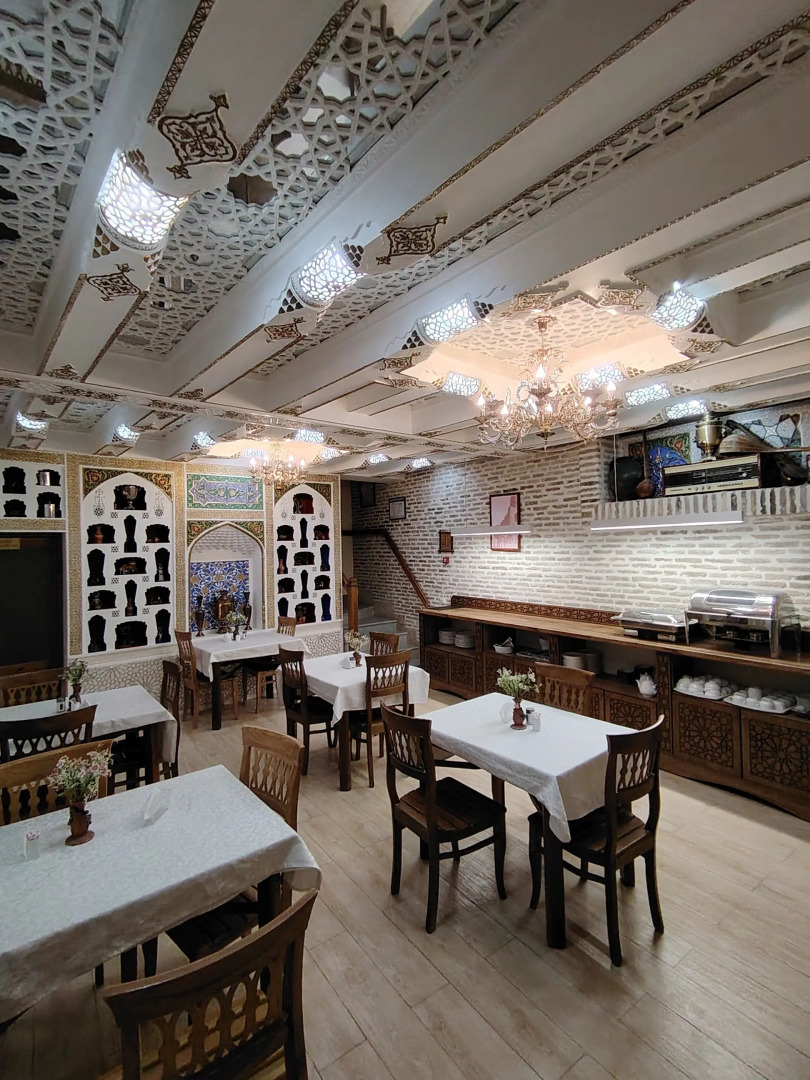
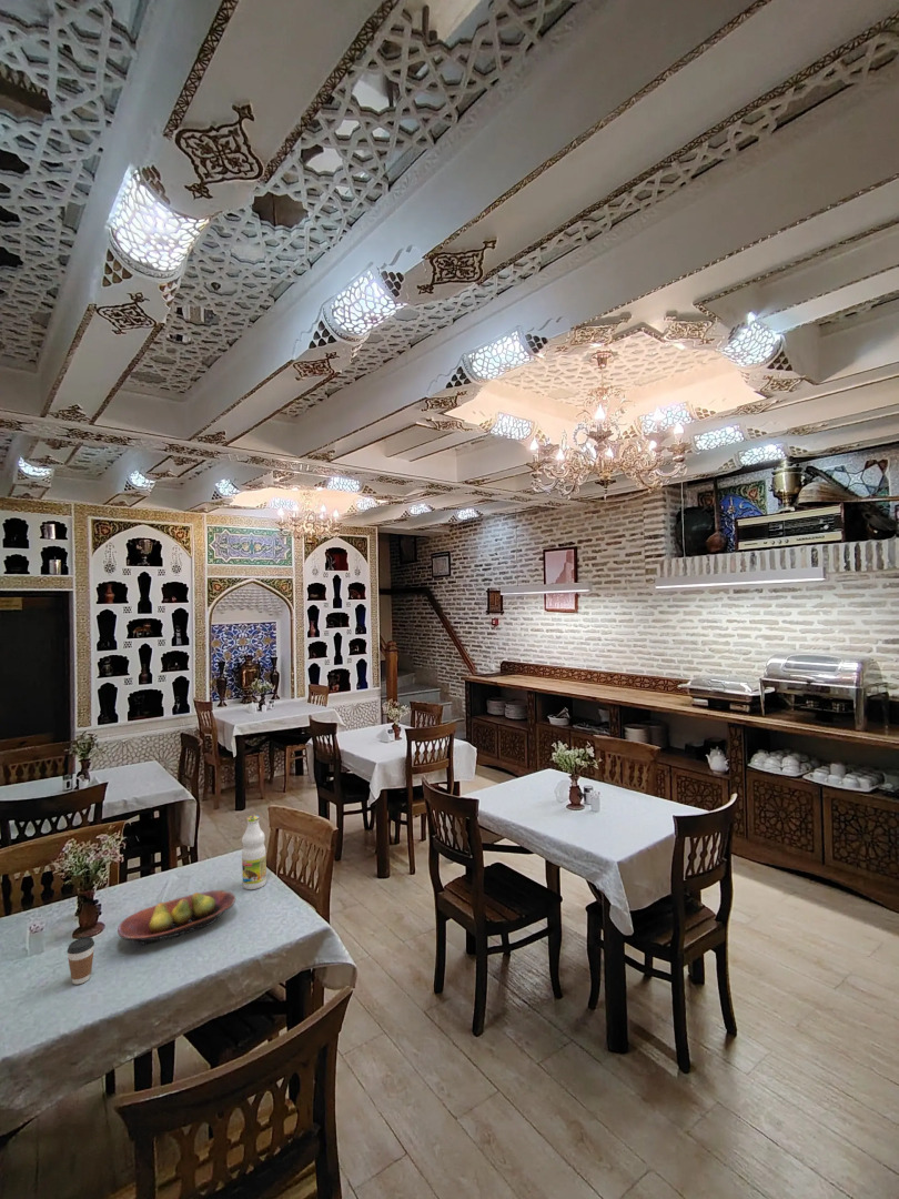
+ coffee cup [67,936,95,986]
+ bottle [241,814,267,890]
+ fruit bowl [117,889,236,946]
